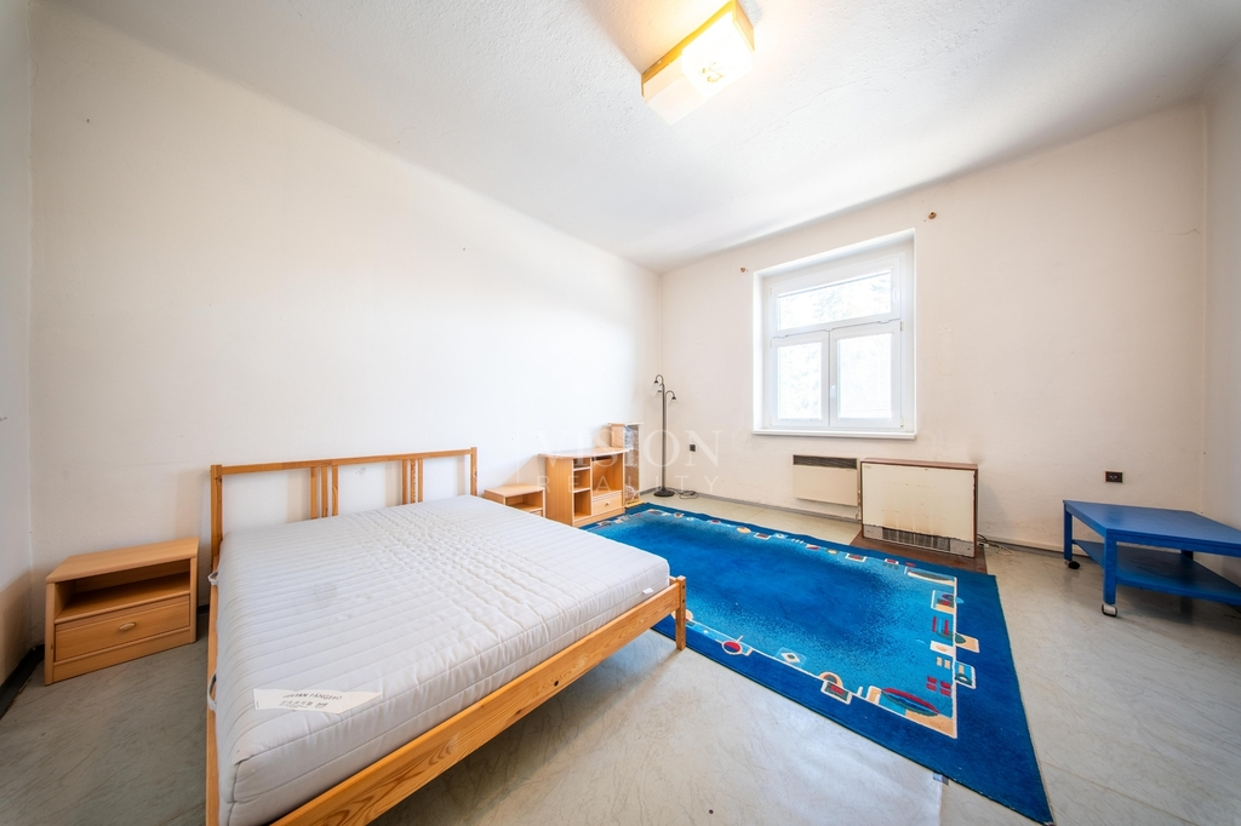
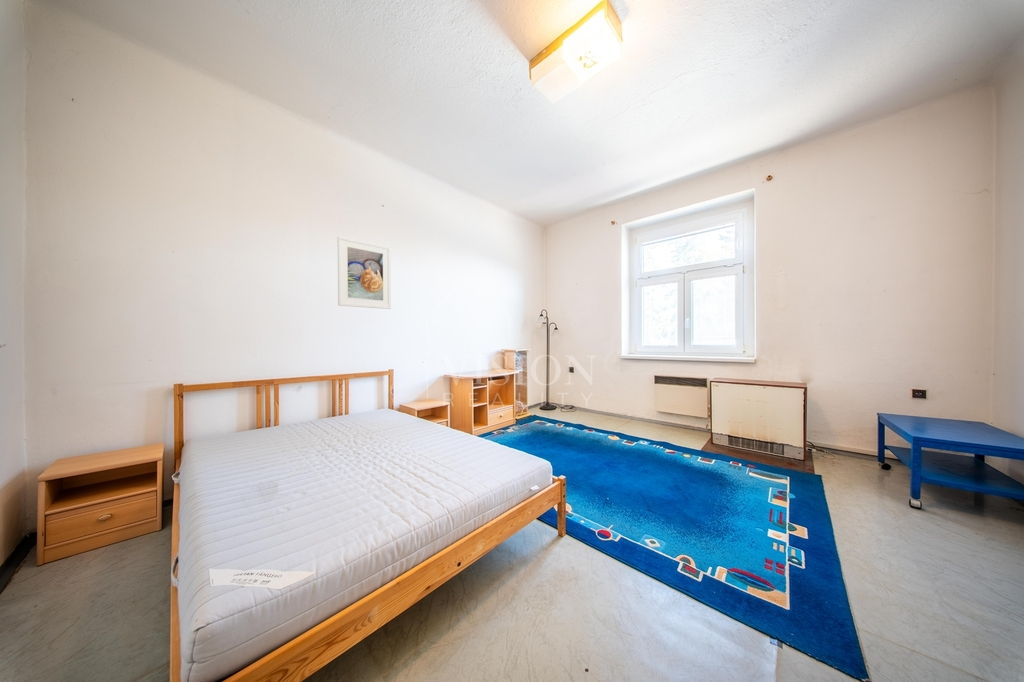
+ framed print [337,235,392,310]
